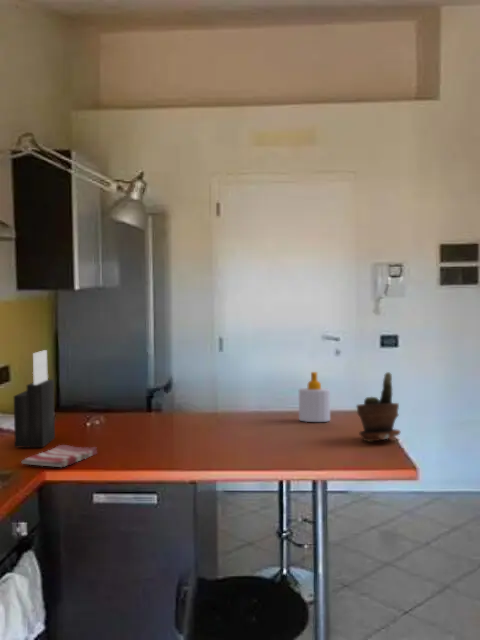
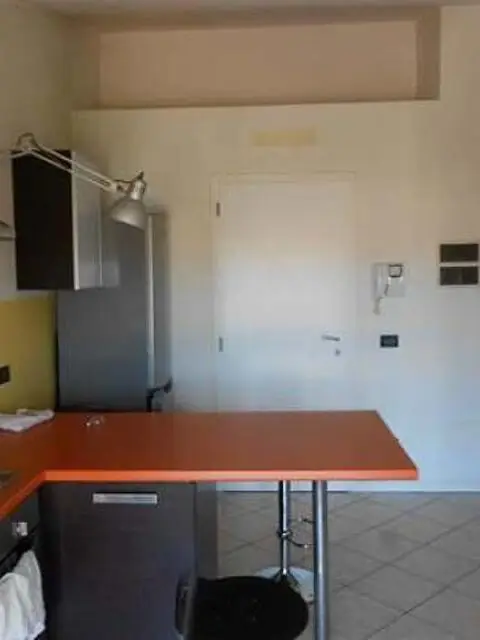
- soap bottle [298,371,331,423]
- potted plant [355,371,402,442]
- dish towel [20,444,98,468]
- knife block [13,349,56,449]
